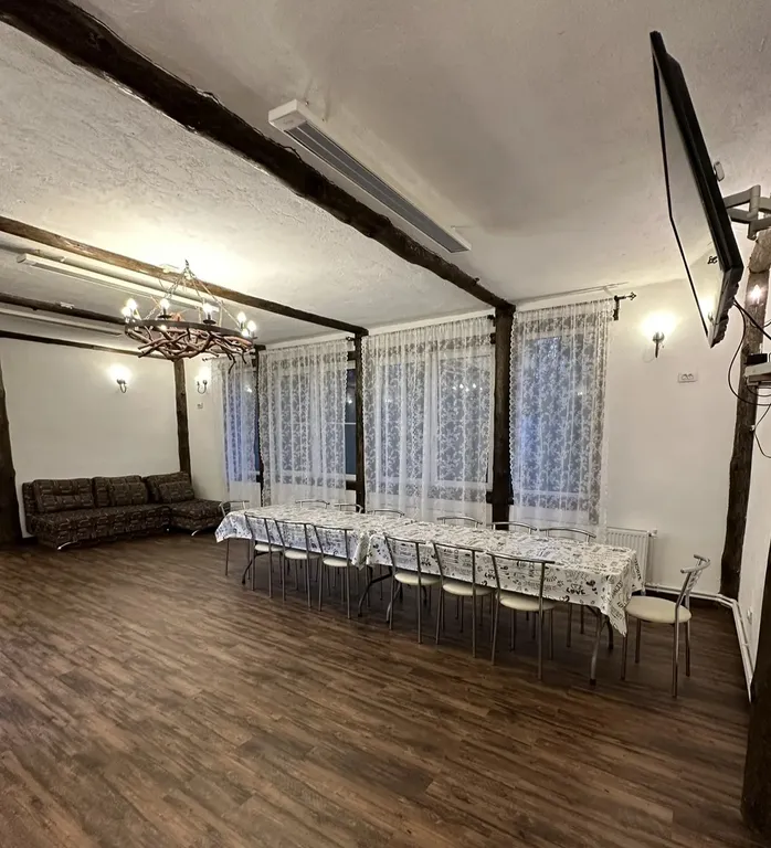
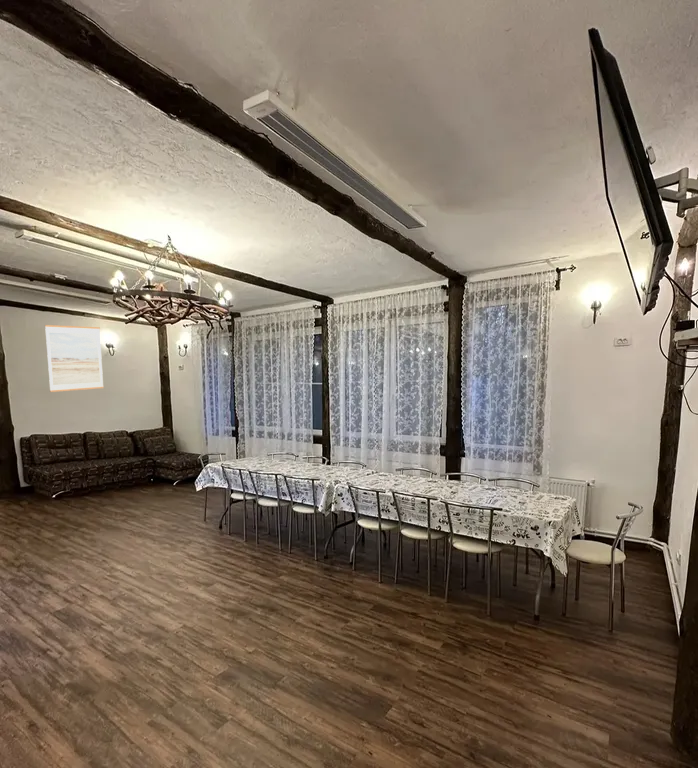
+ wall art [44,324,105,393]
